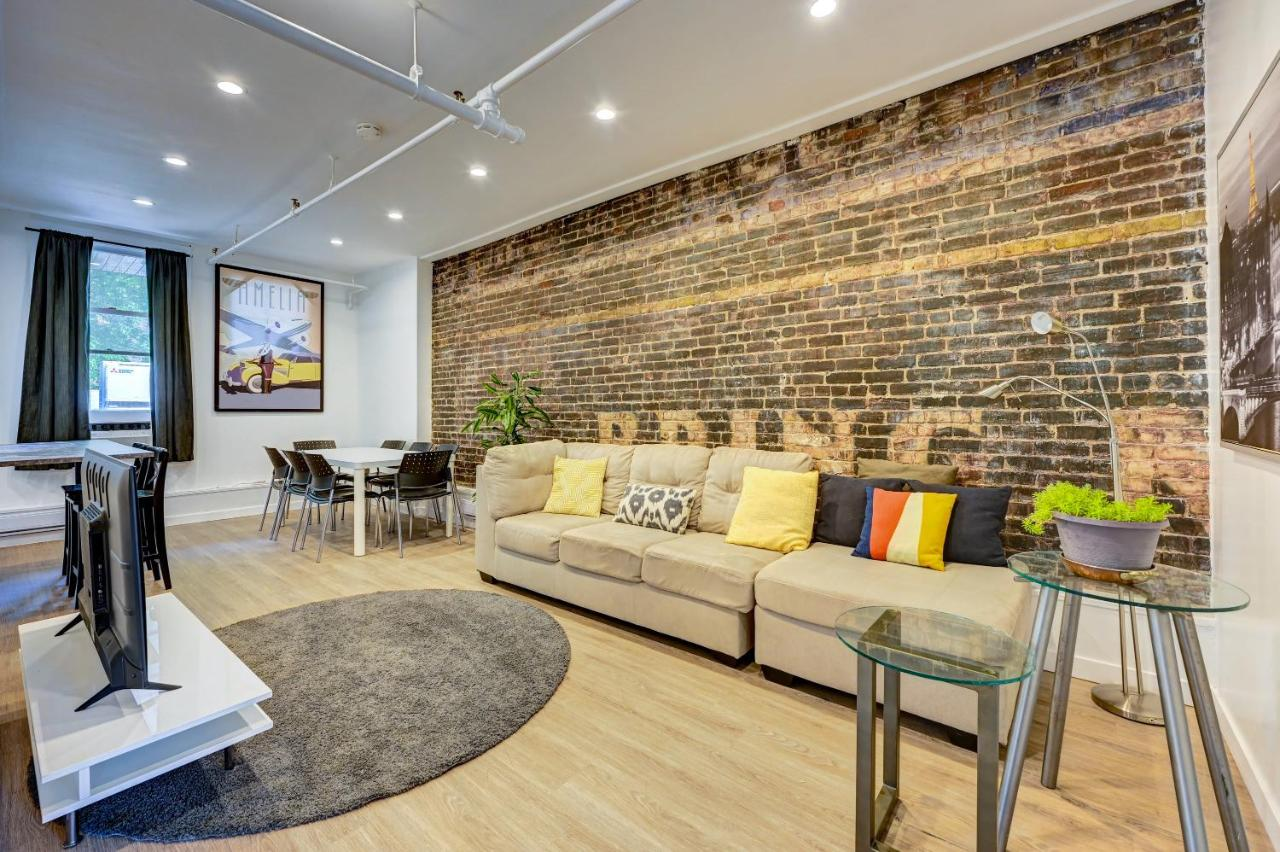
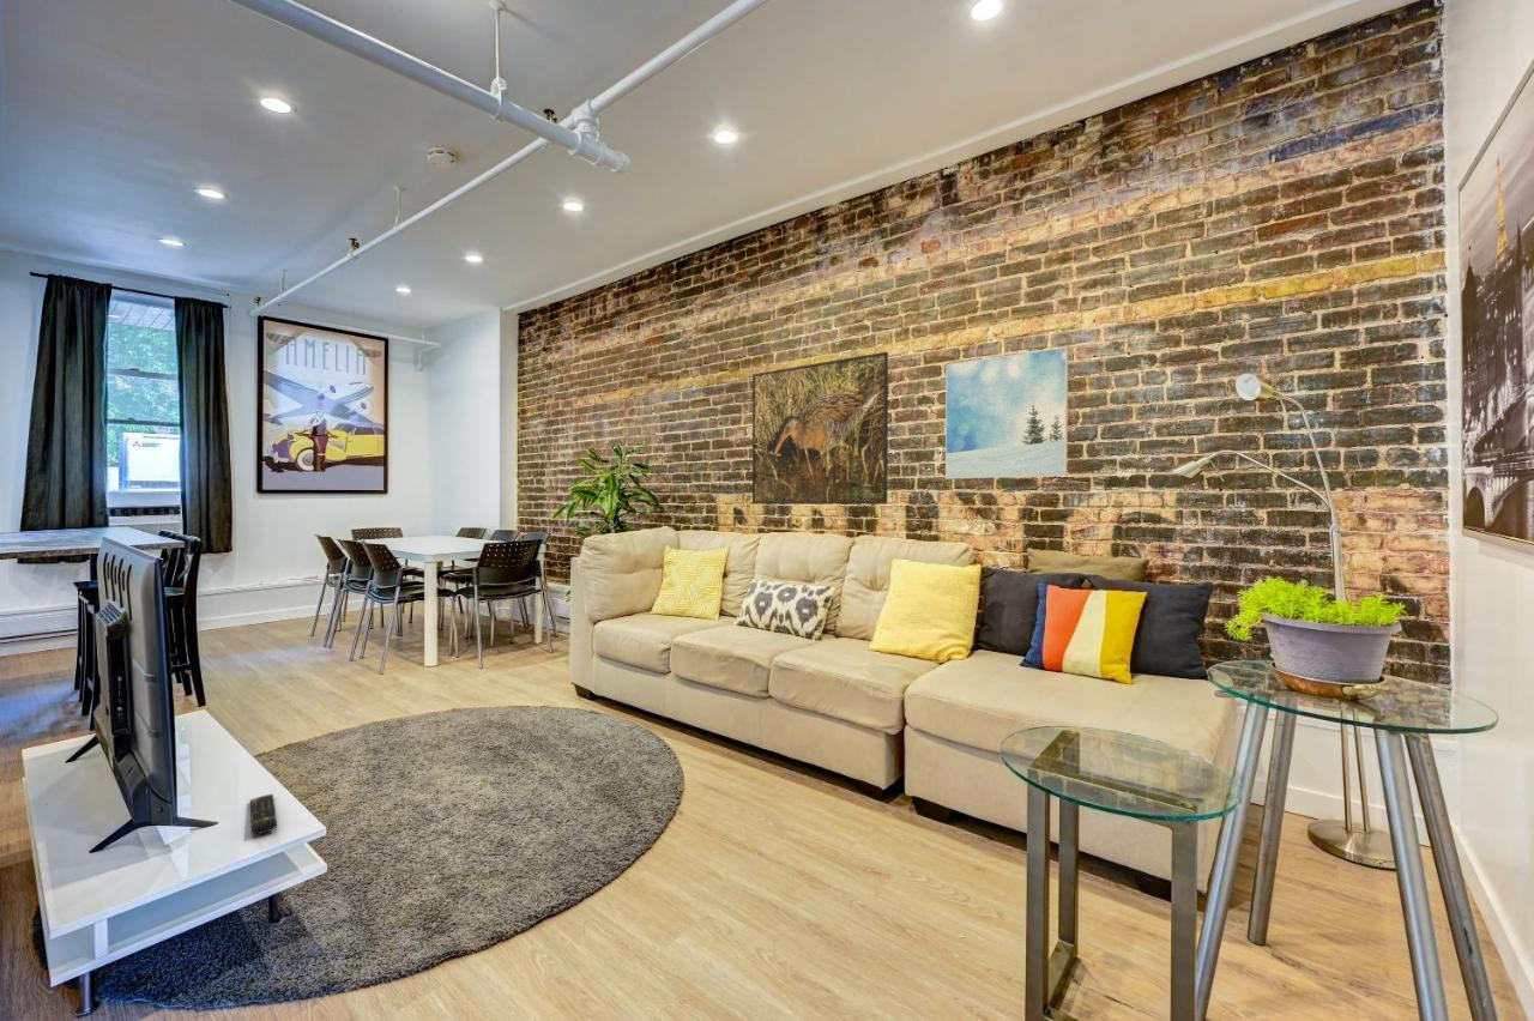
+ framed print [751,351,889,505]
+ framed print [944,346,1069,481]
+ remote control [249,793,278,835]
